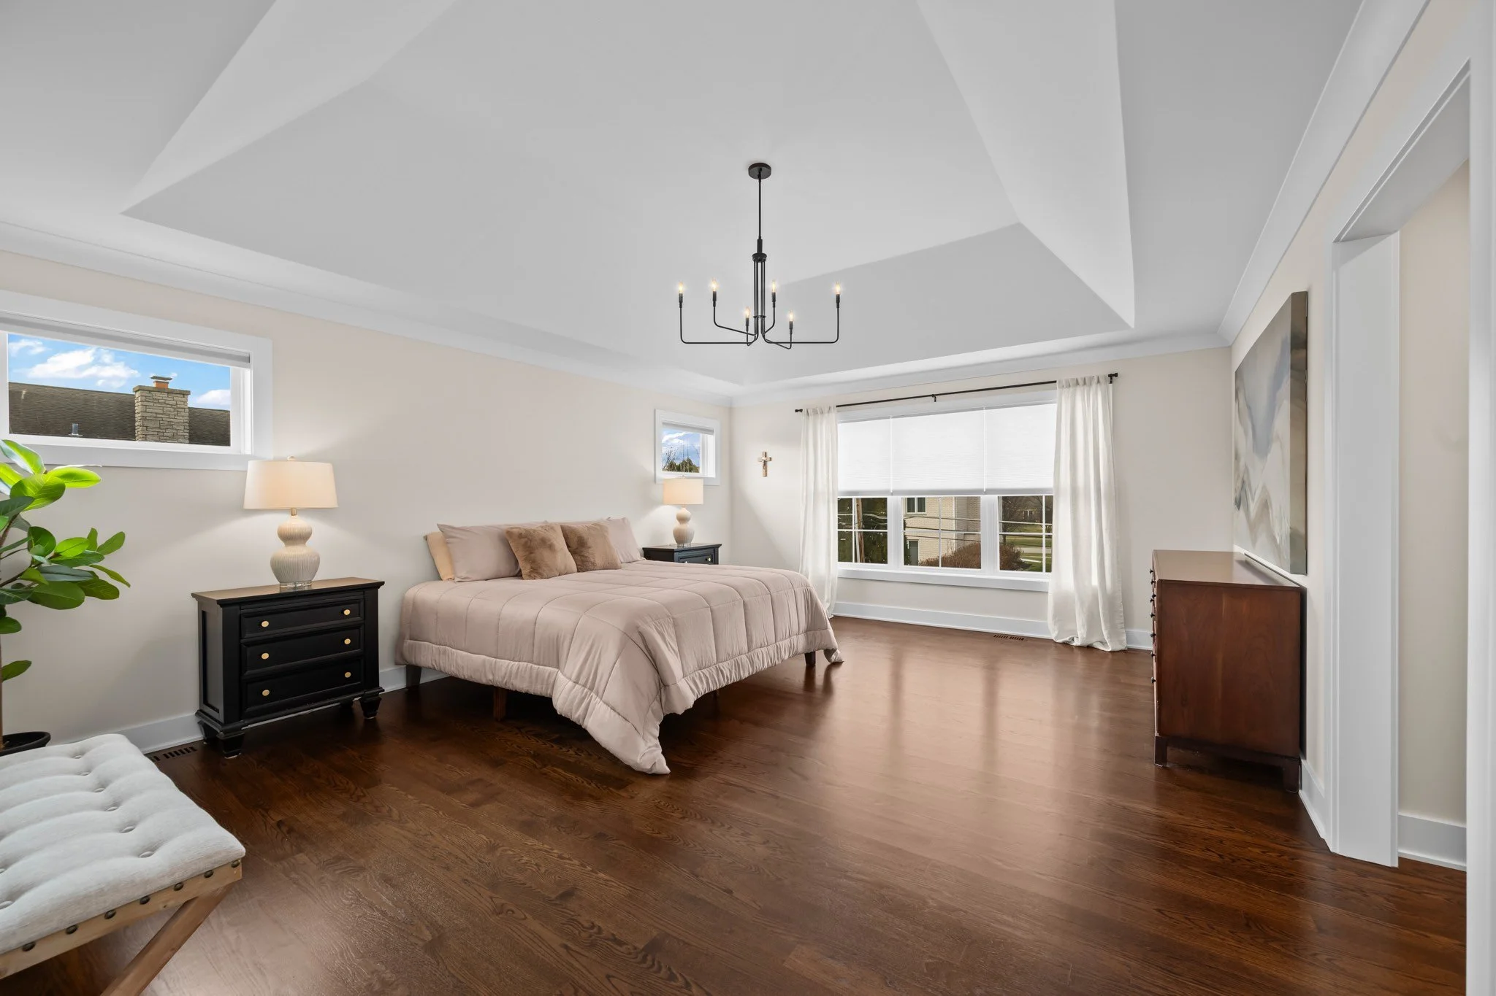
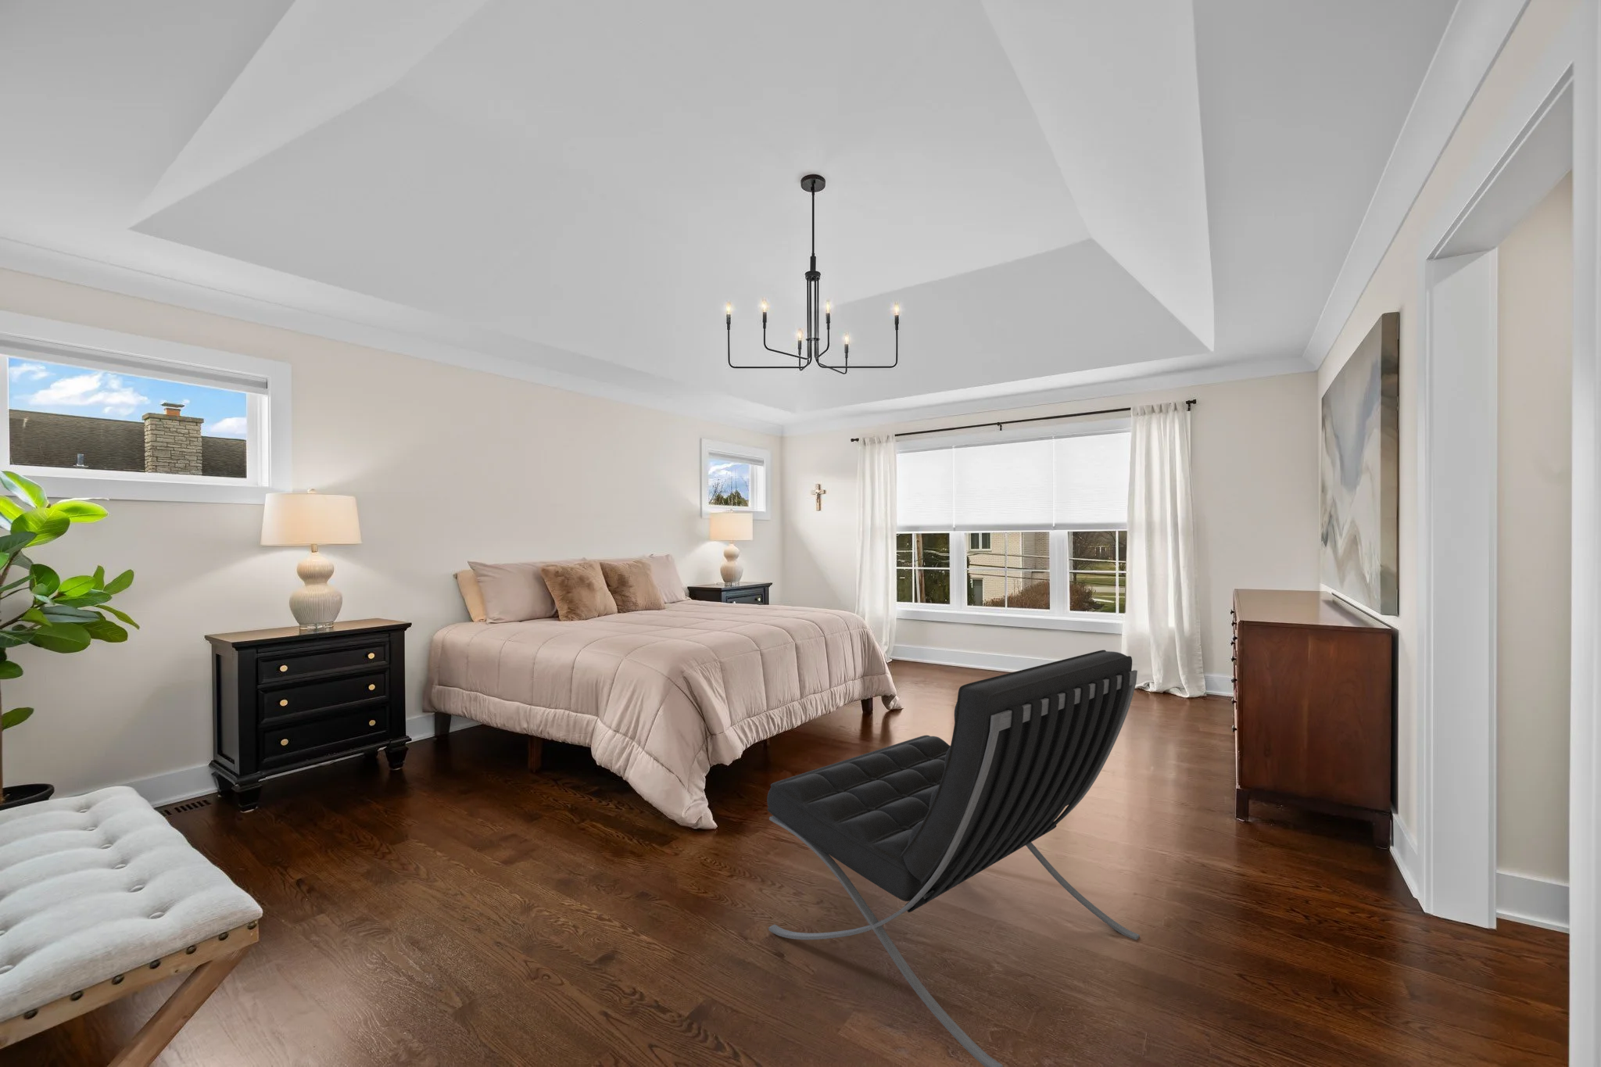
+ lounge chair [767,649,1140,1067]
